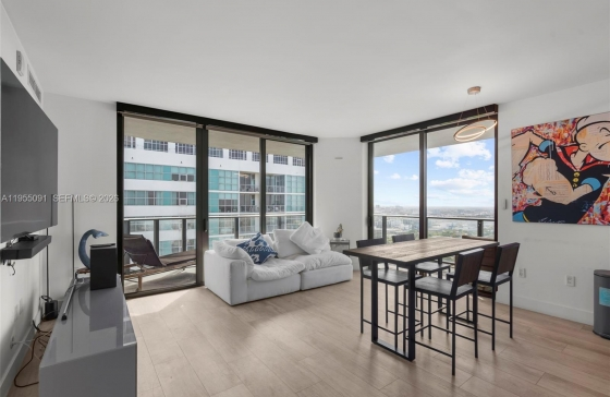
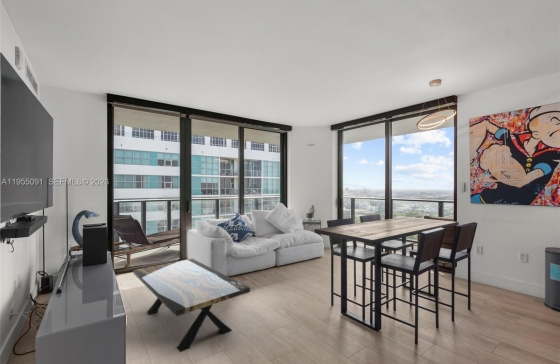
+ coffee table [132,258,251,353]
